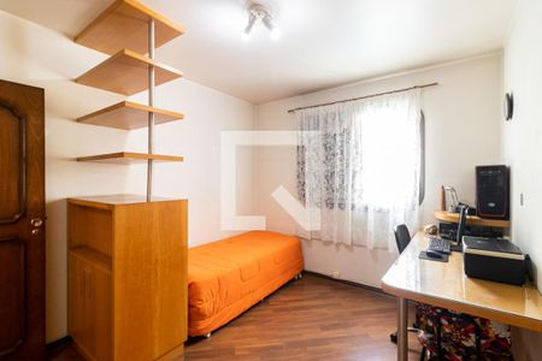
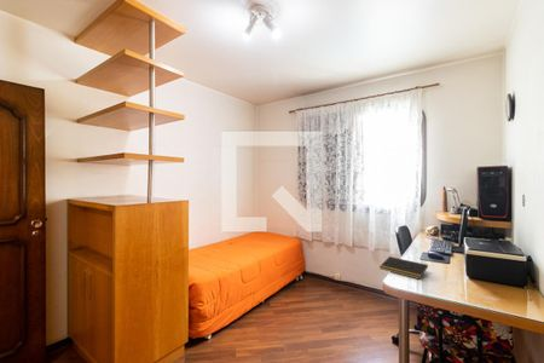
+ notepad [378,255,429,281]
